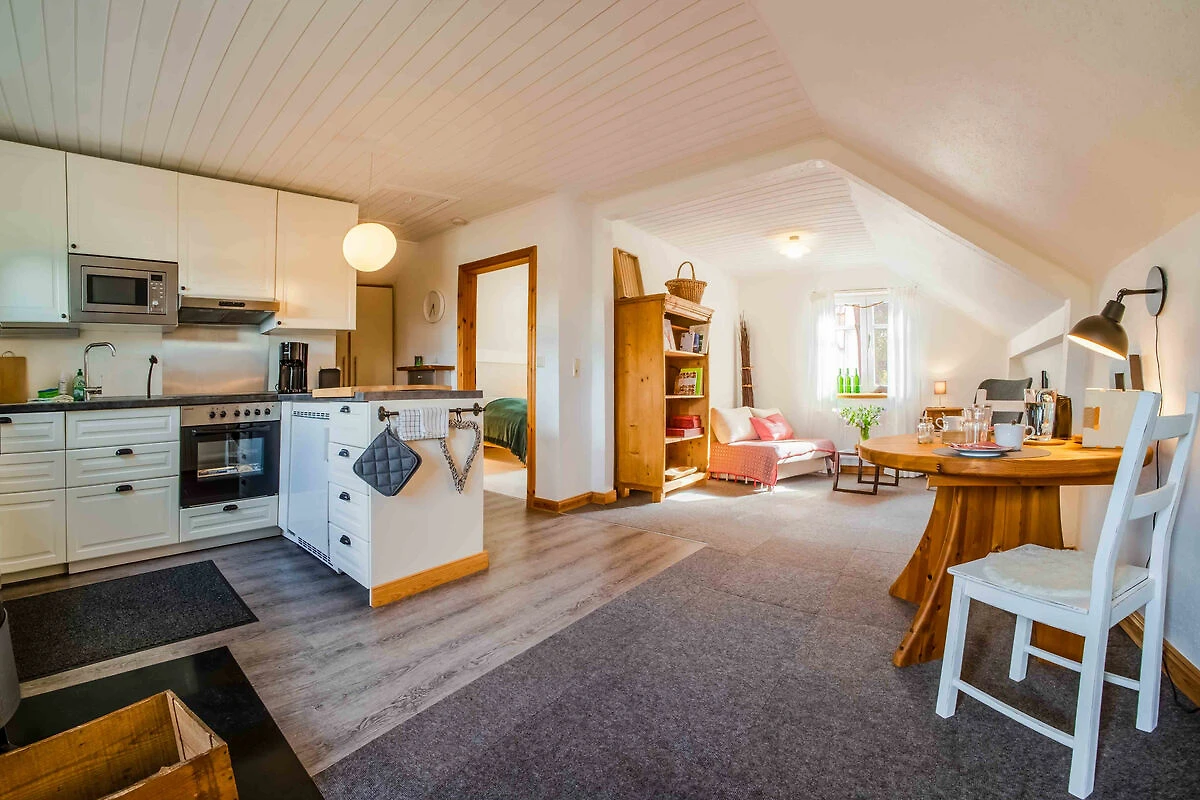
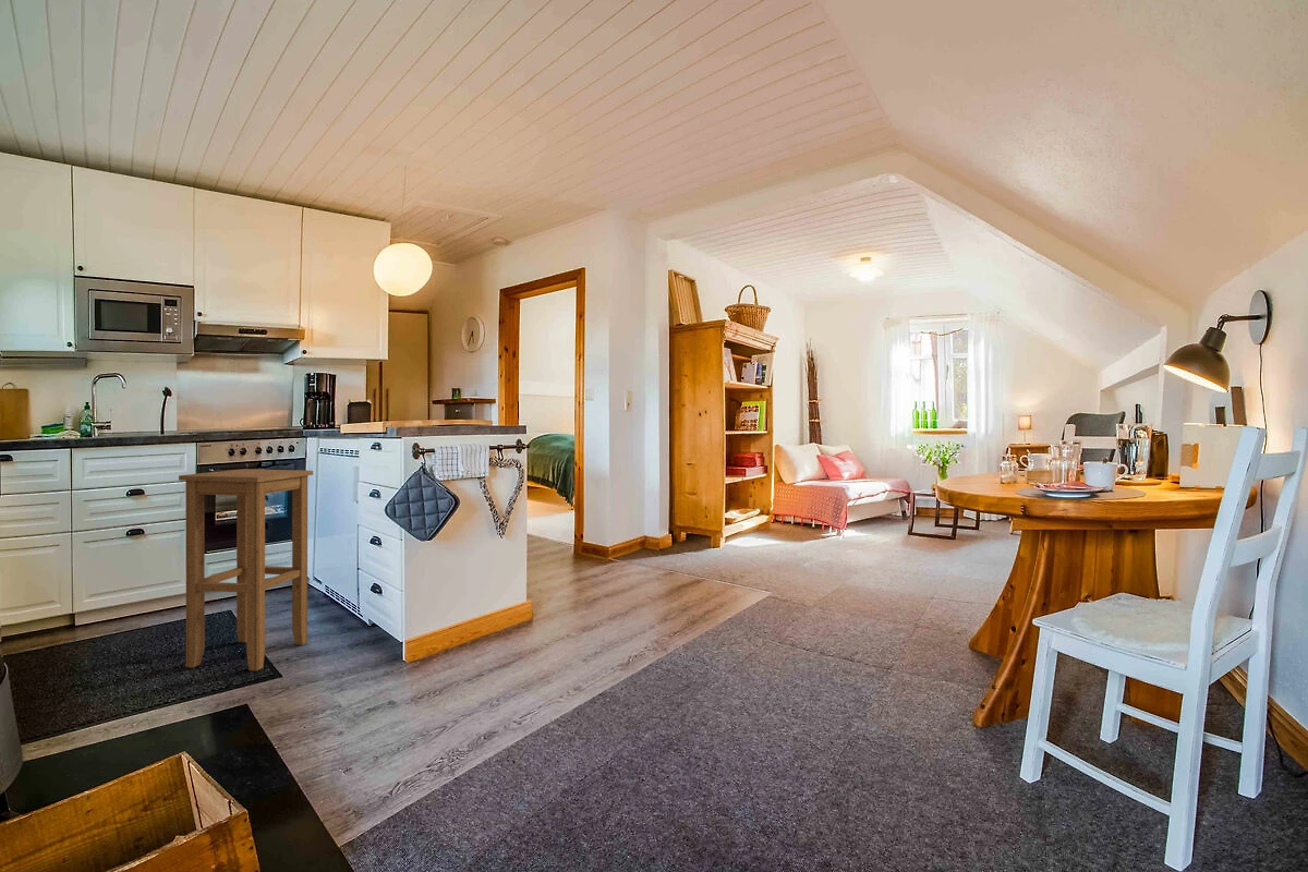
+ stool [178,468,314,671]
